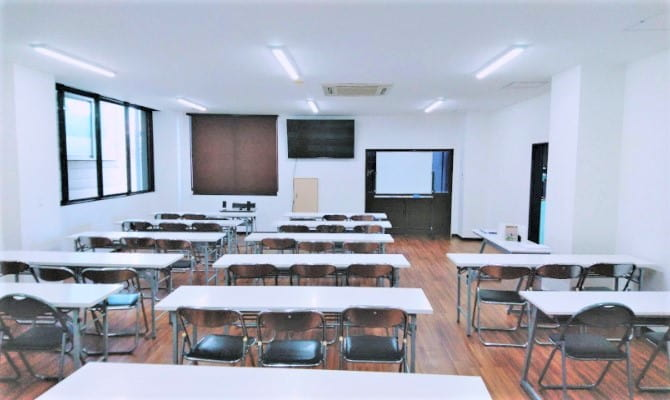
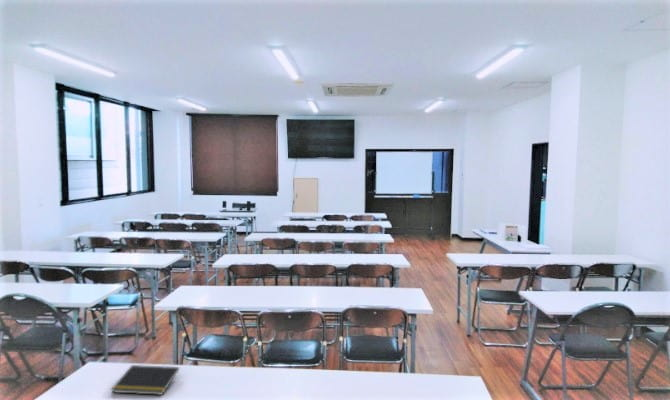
+ notepad [110,364,180,396]
